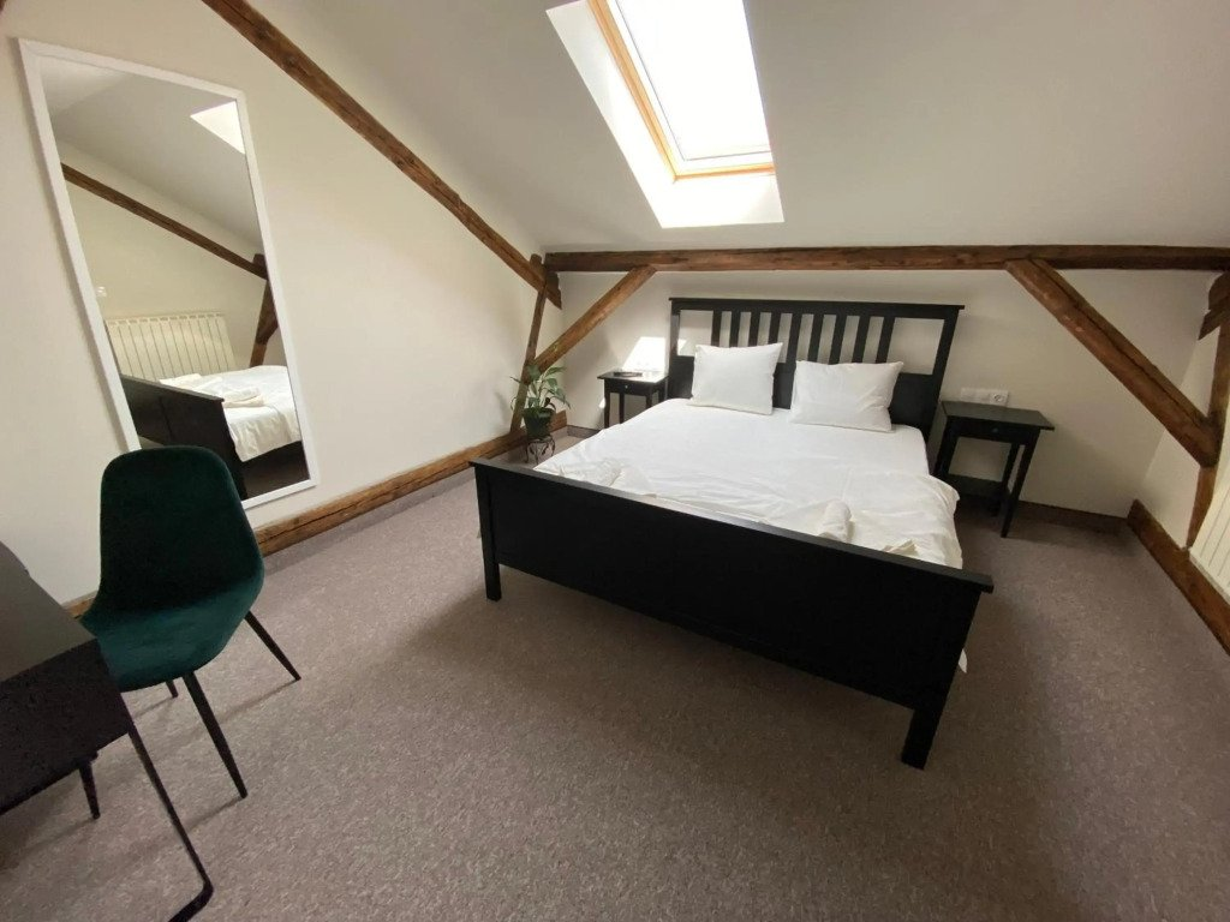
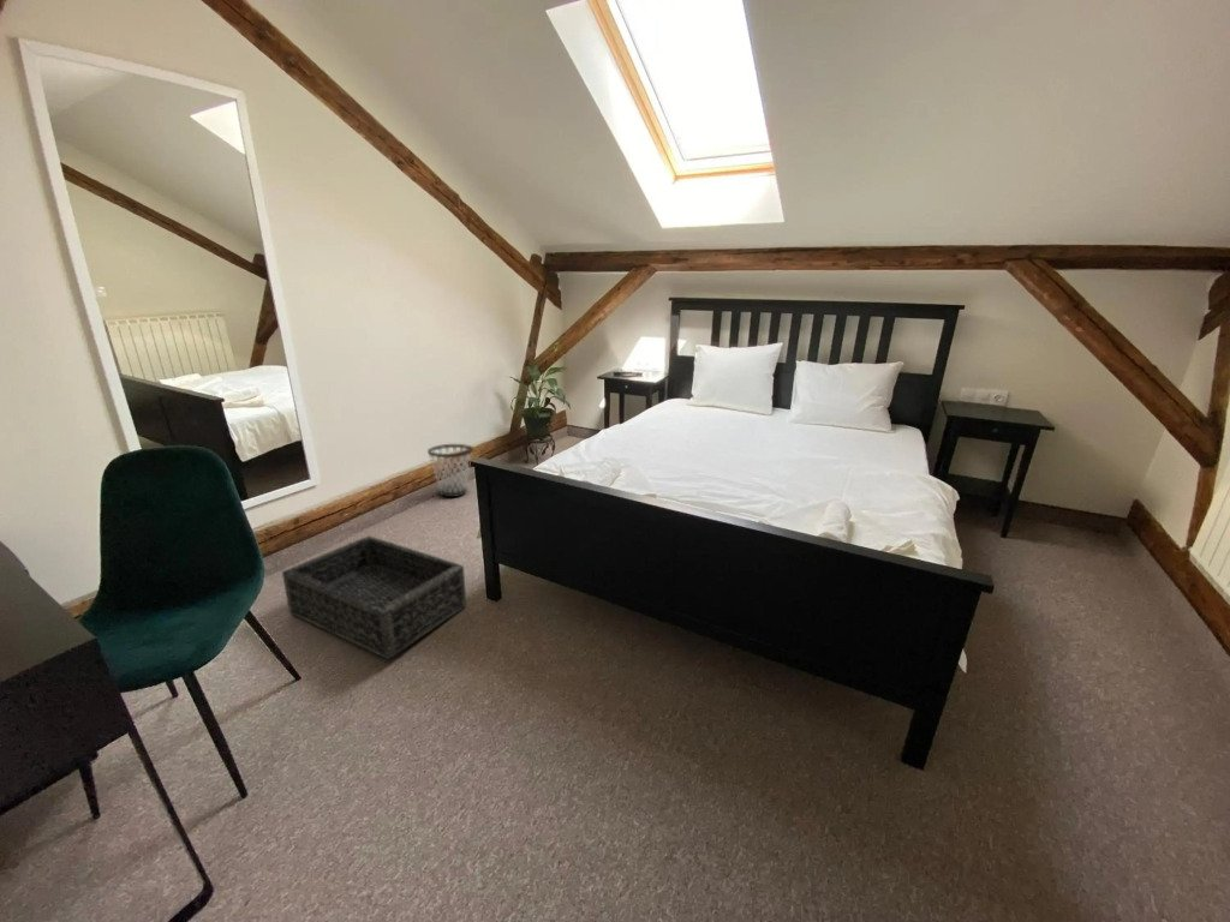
+ wastebasket [426,443,473,498]
+ basket [281,534,467,660]
